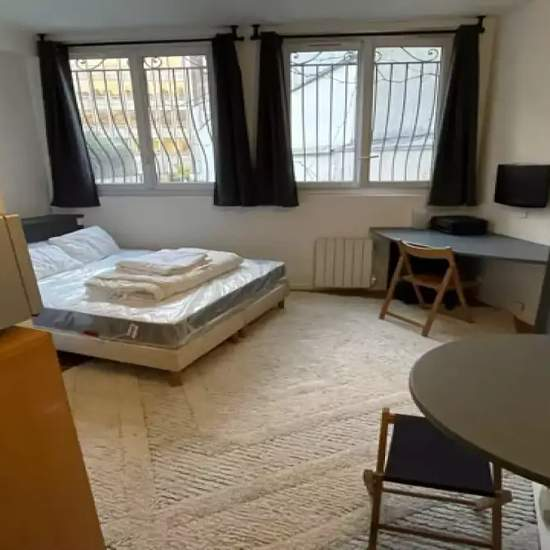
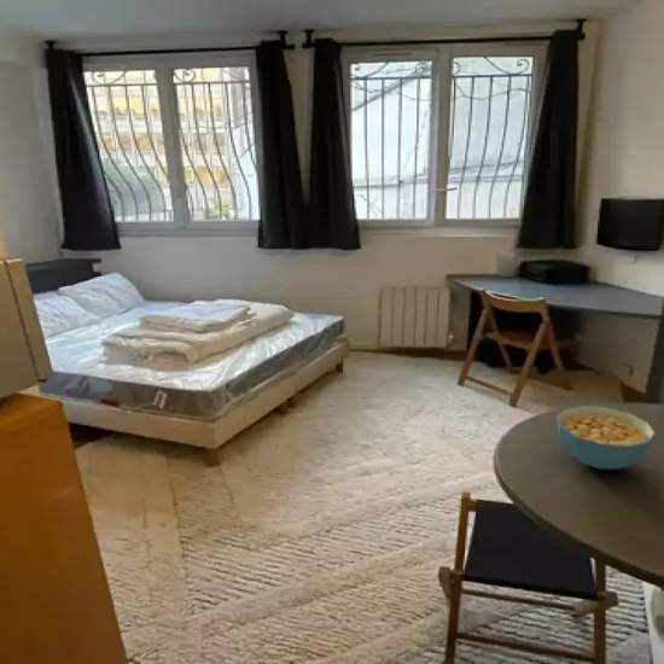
+ cereal bowl [555,404,657,471]
